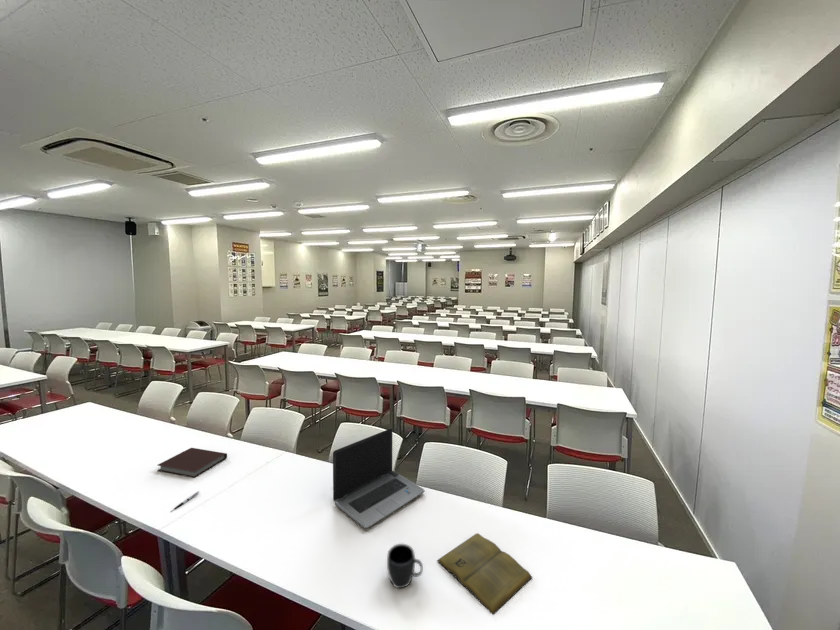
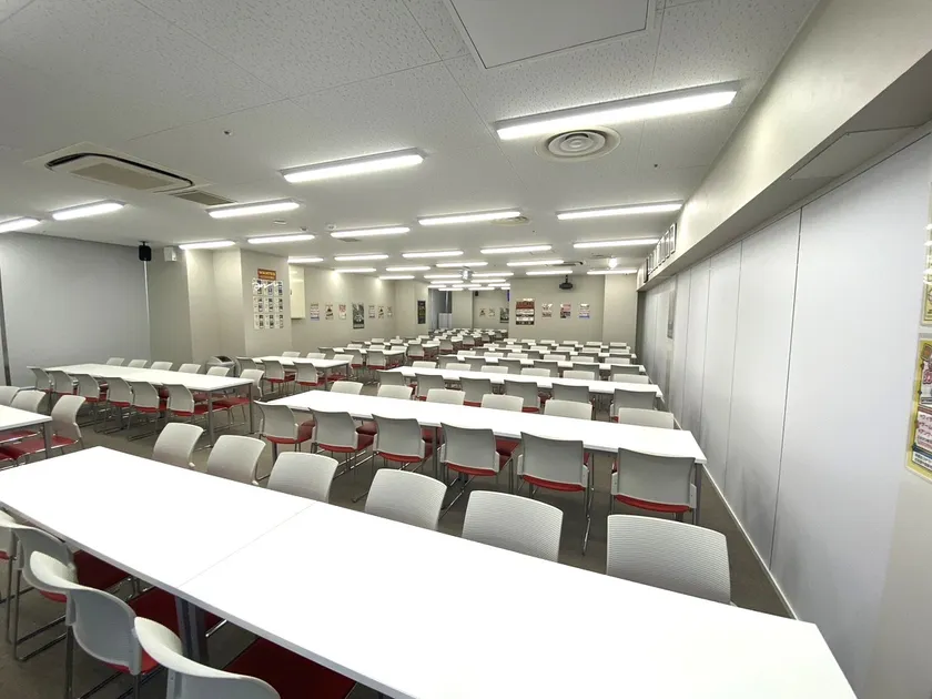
- laptop computer [332,427,426,529]
- pen [170,490,200,513]
- mug [386,543,424,589]
- notebook [156,447,228,479]
- book [436,532,533,616]
